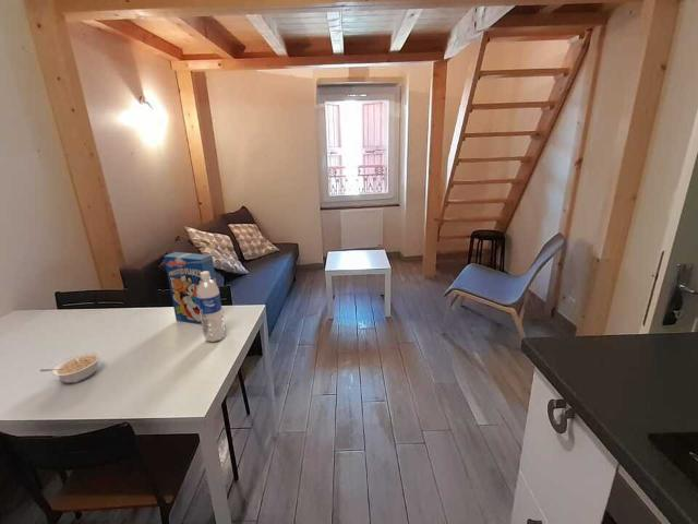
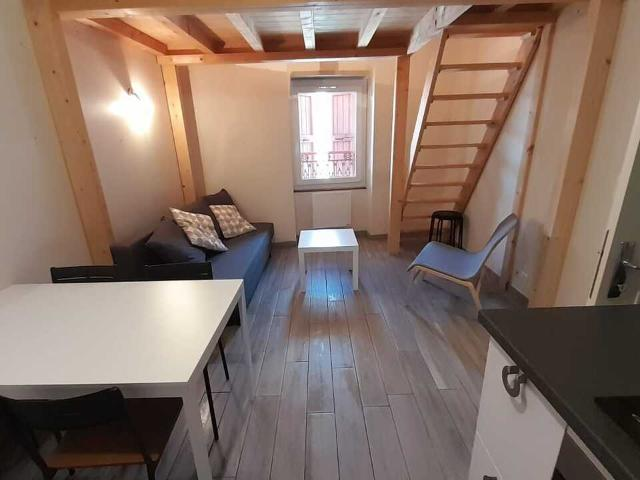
- water bottle [196,272,226,343]
- cereal box [163,251,217,325]
- legume [39,352,101,384]
